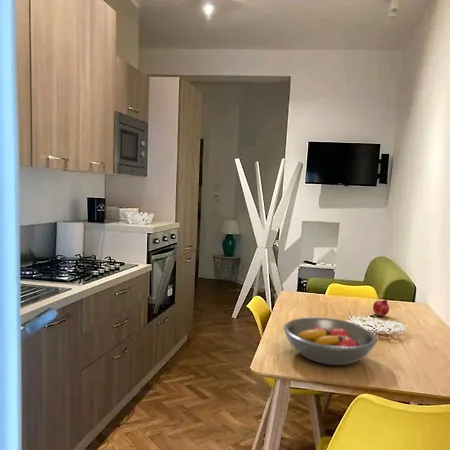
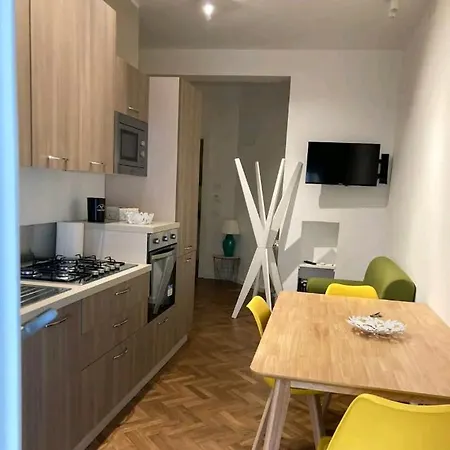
- fruit [372,299,390,317]
- fruit bowl [283,316,379,366]
